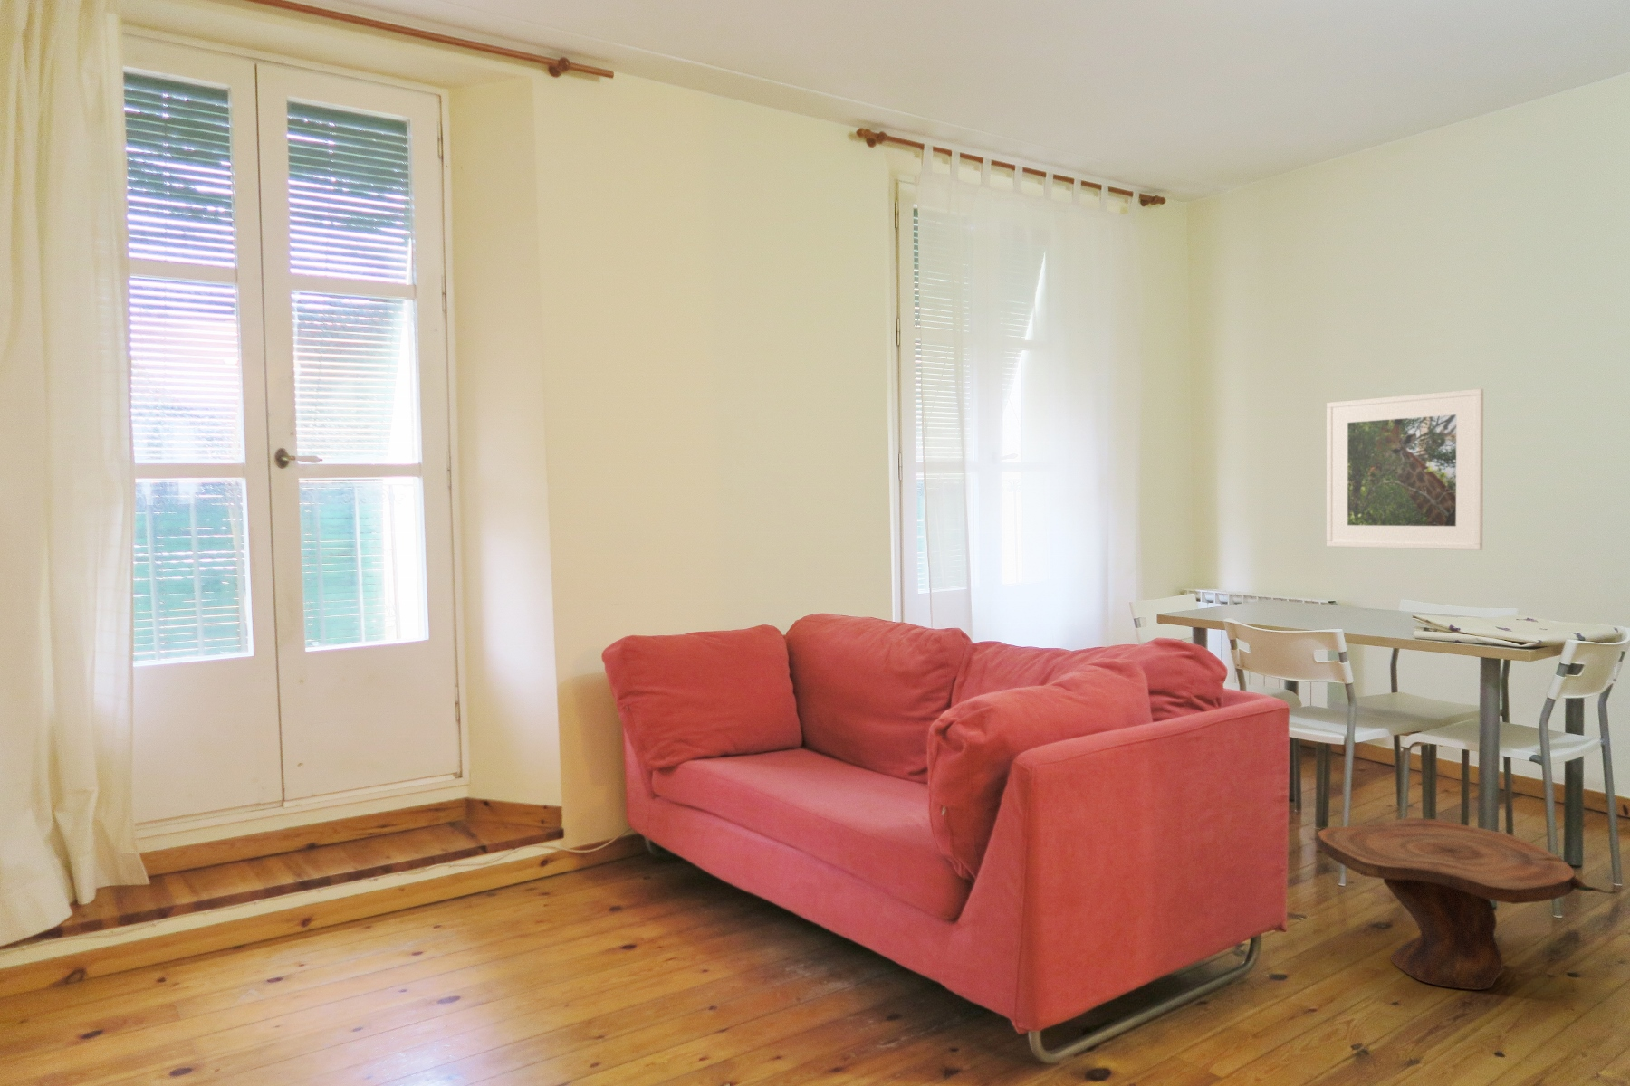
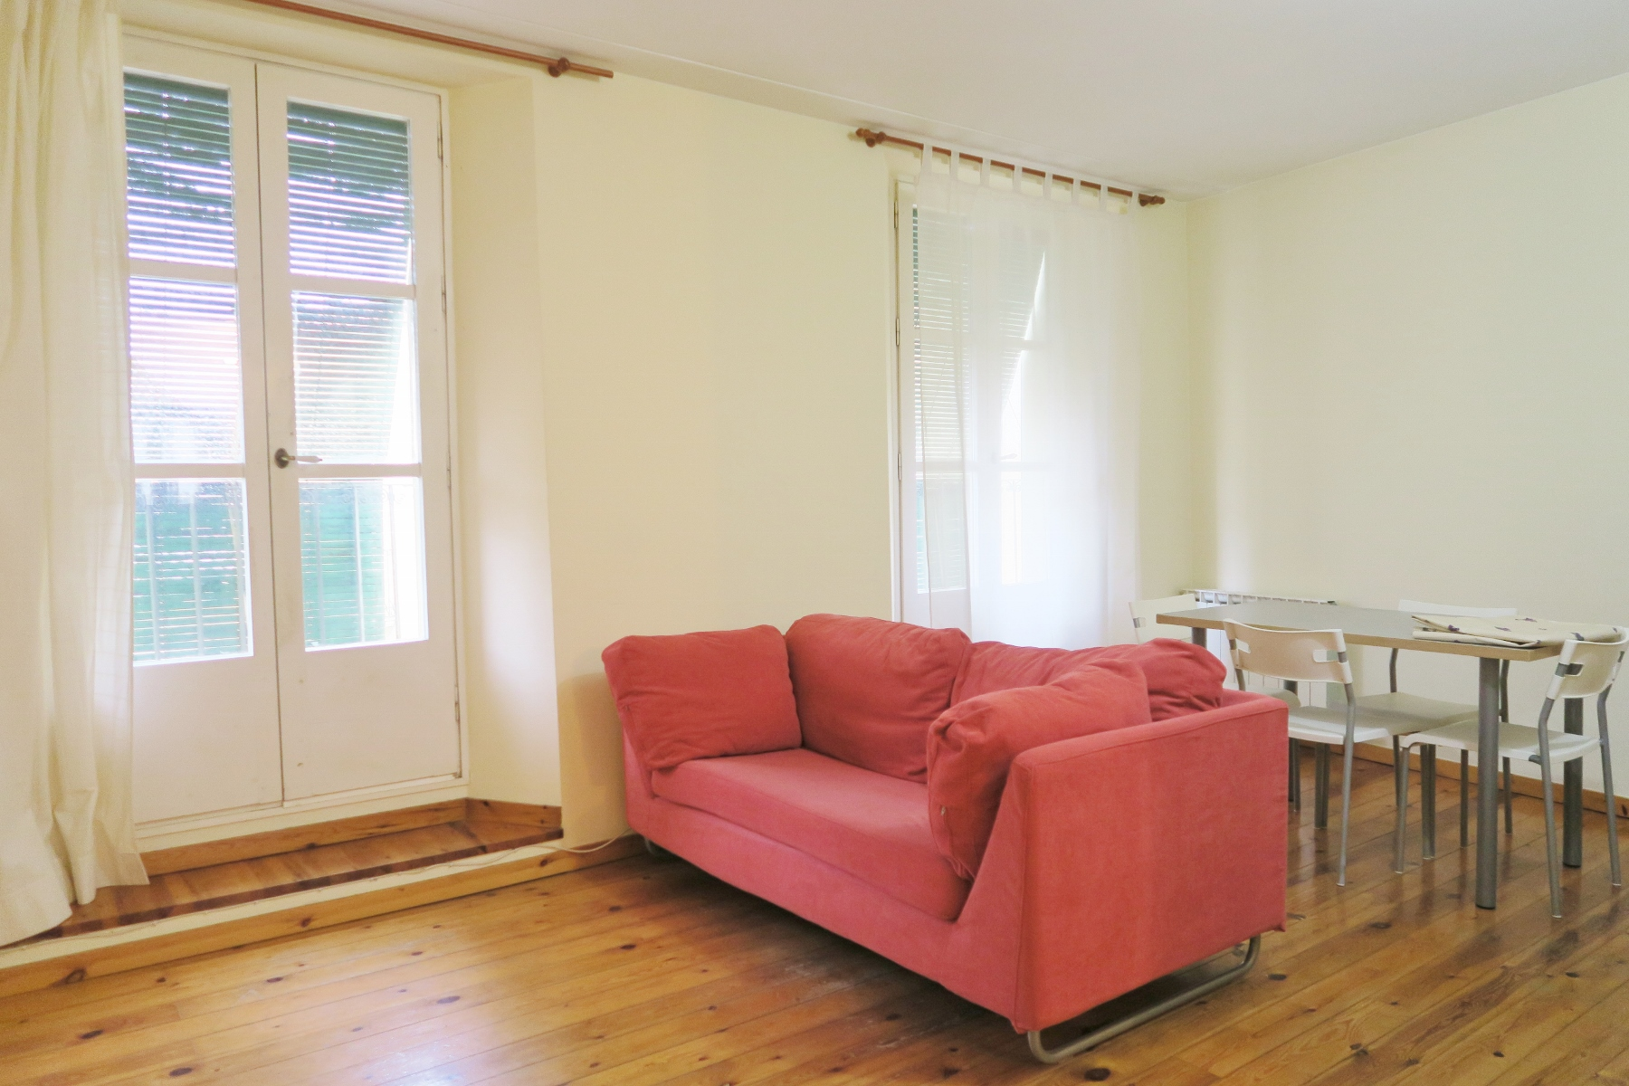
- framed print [1326,388,1484,551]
- side table [1316,816,1620,991]
